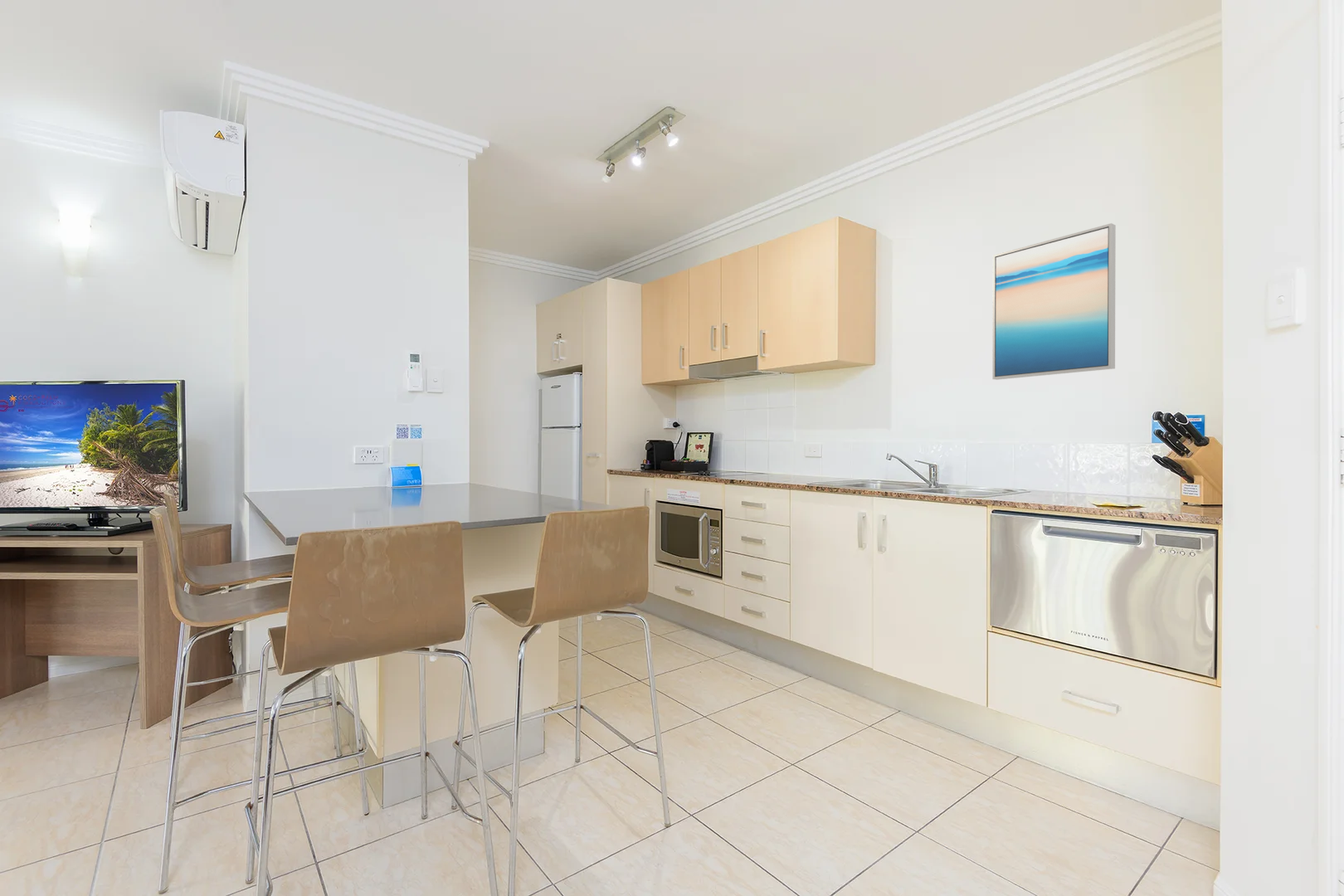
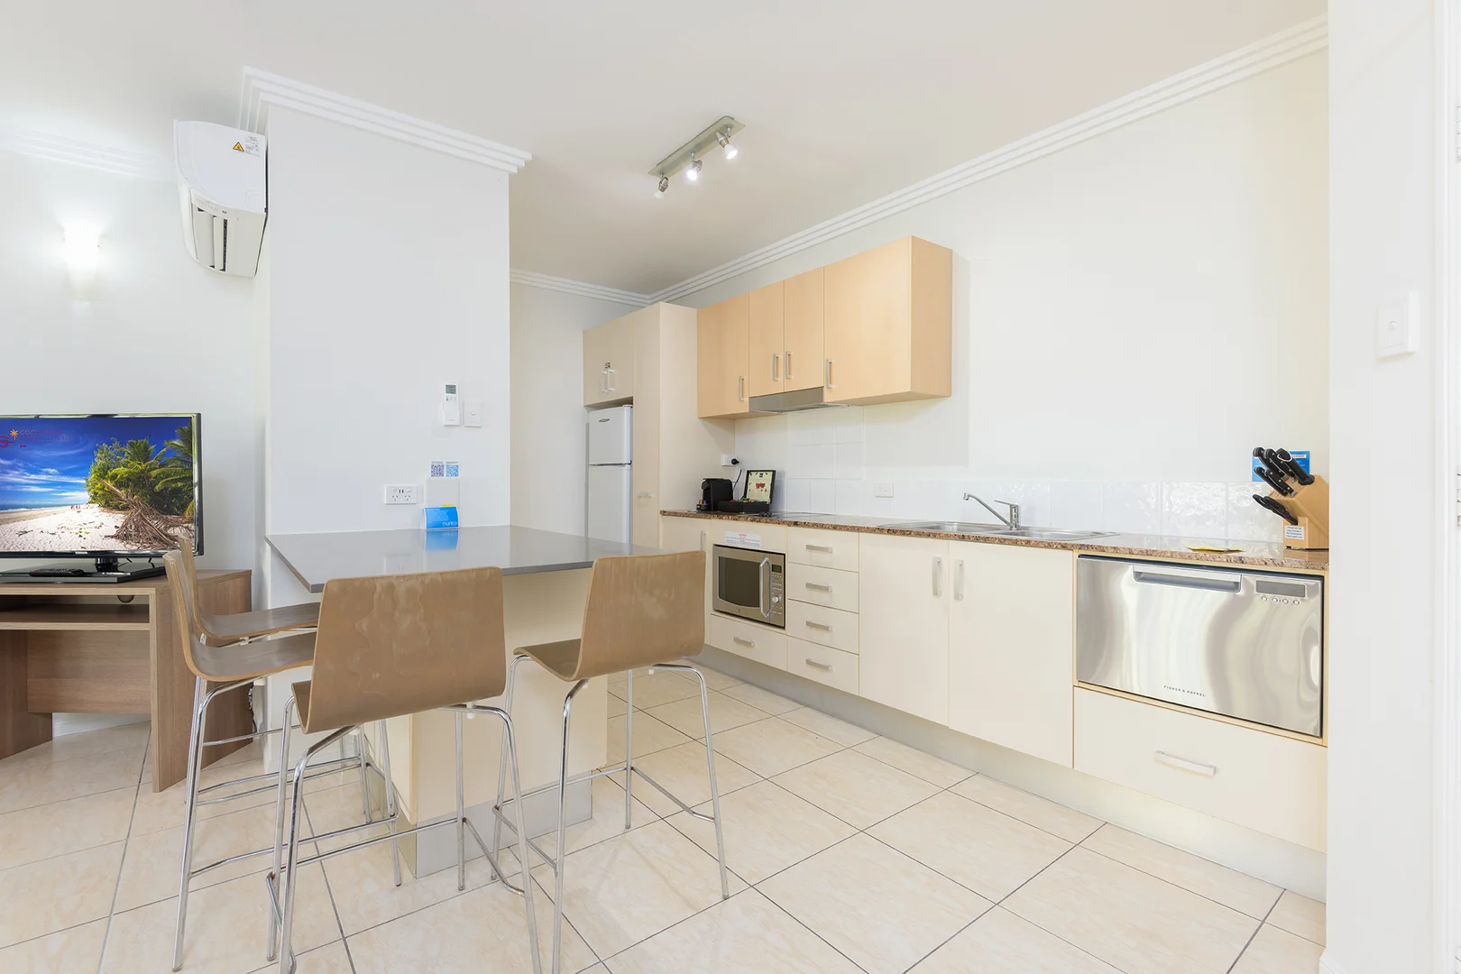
- wall art [991,222,1117,381]
